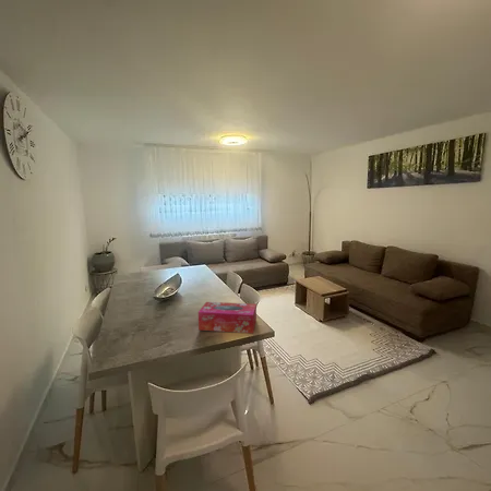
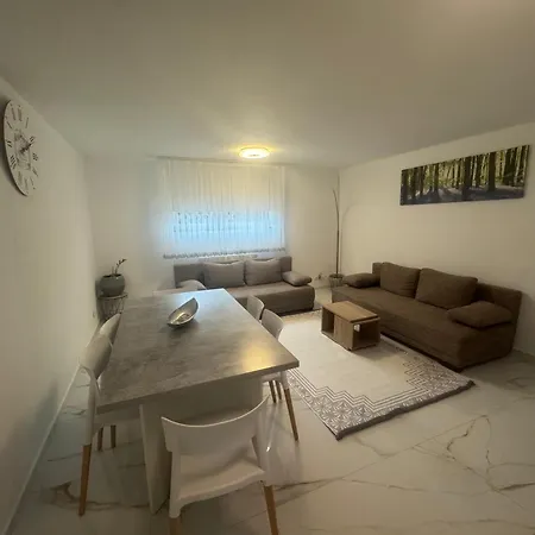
- tissue box [197,301,258,334]
